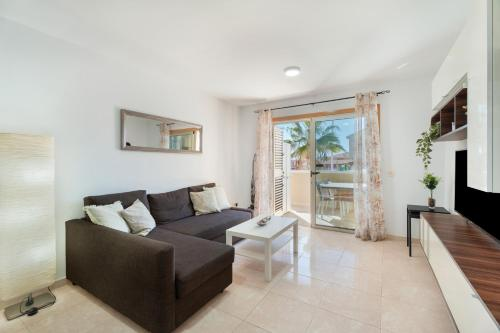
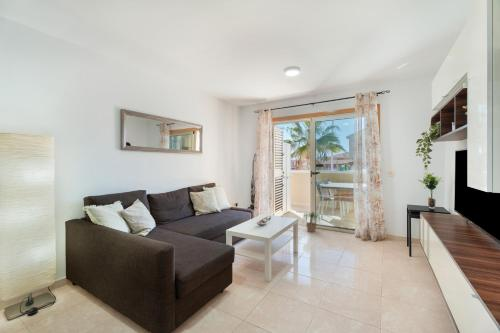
+ potted plant [302,211,322,233]
